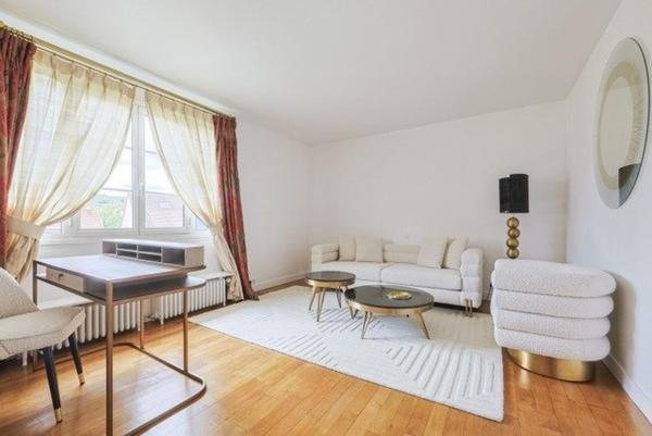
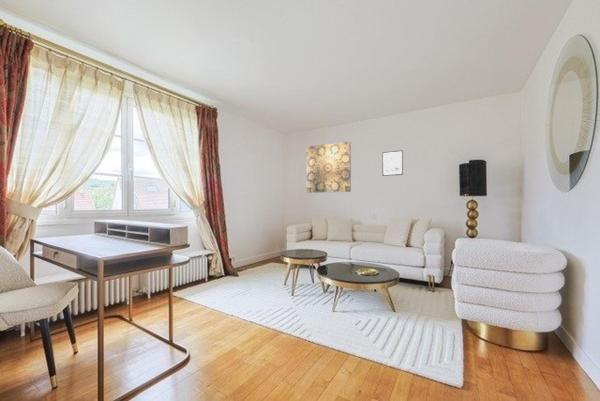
+ wall art [381,149,404,177]
+ wall art [306,140,352,194]
